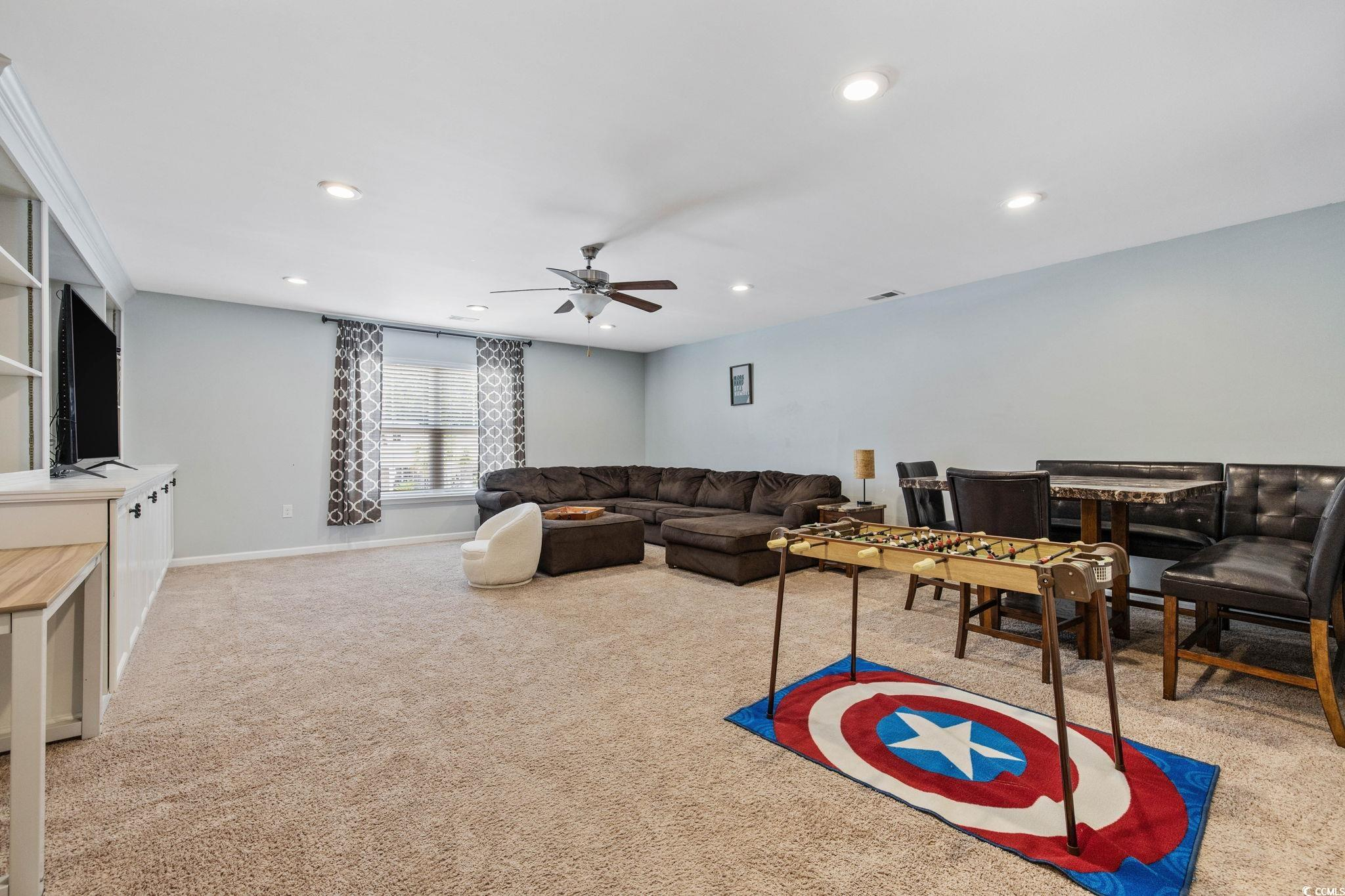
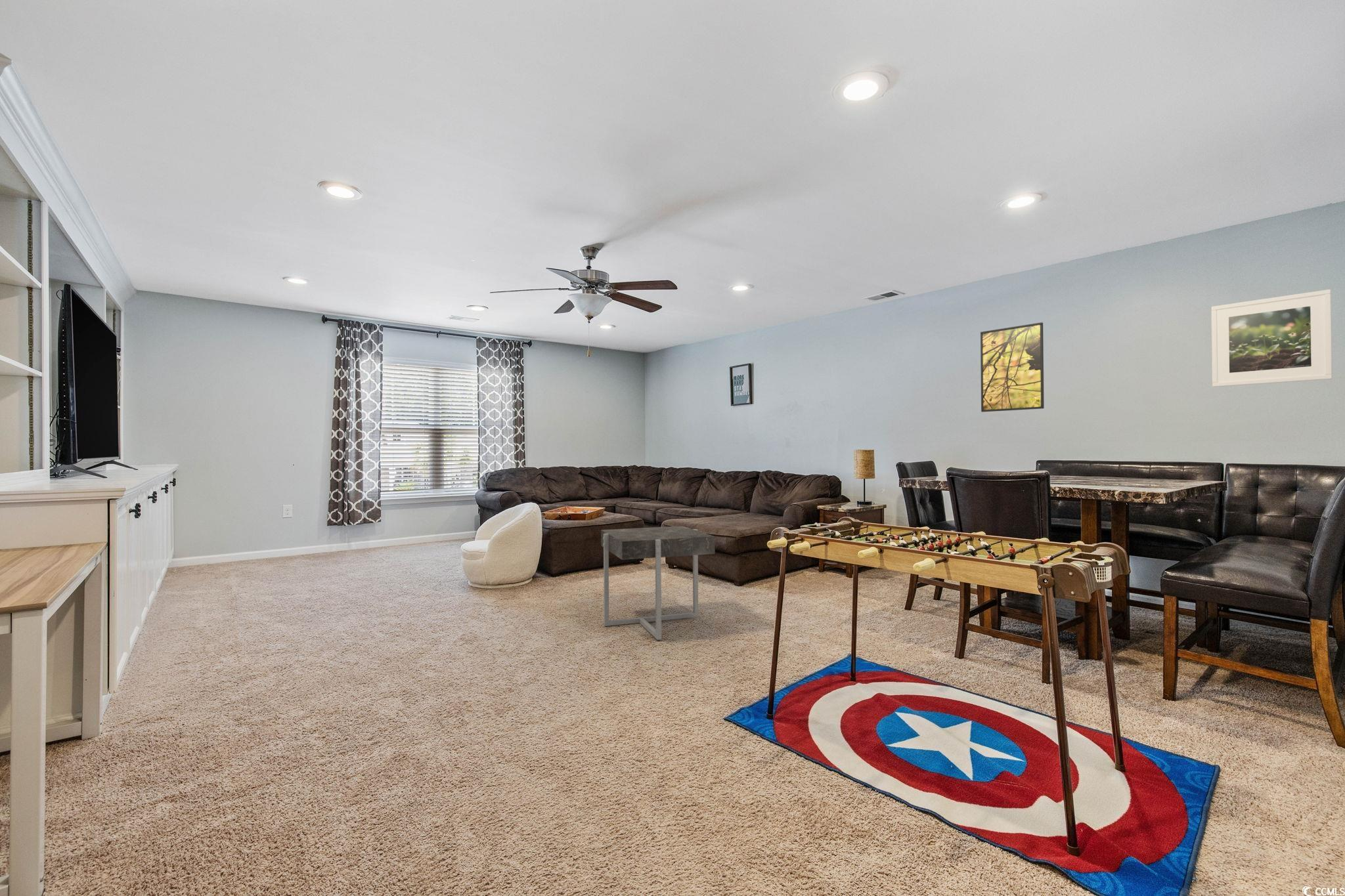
+ side table [600,525,715,641]
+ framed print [1210,289,1333,387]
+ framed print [980,322,1045,413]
